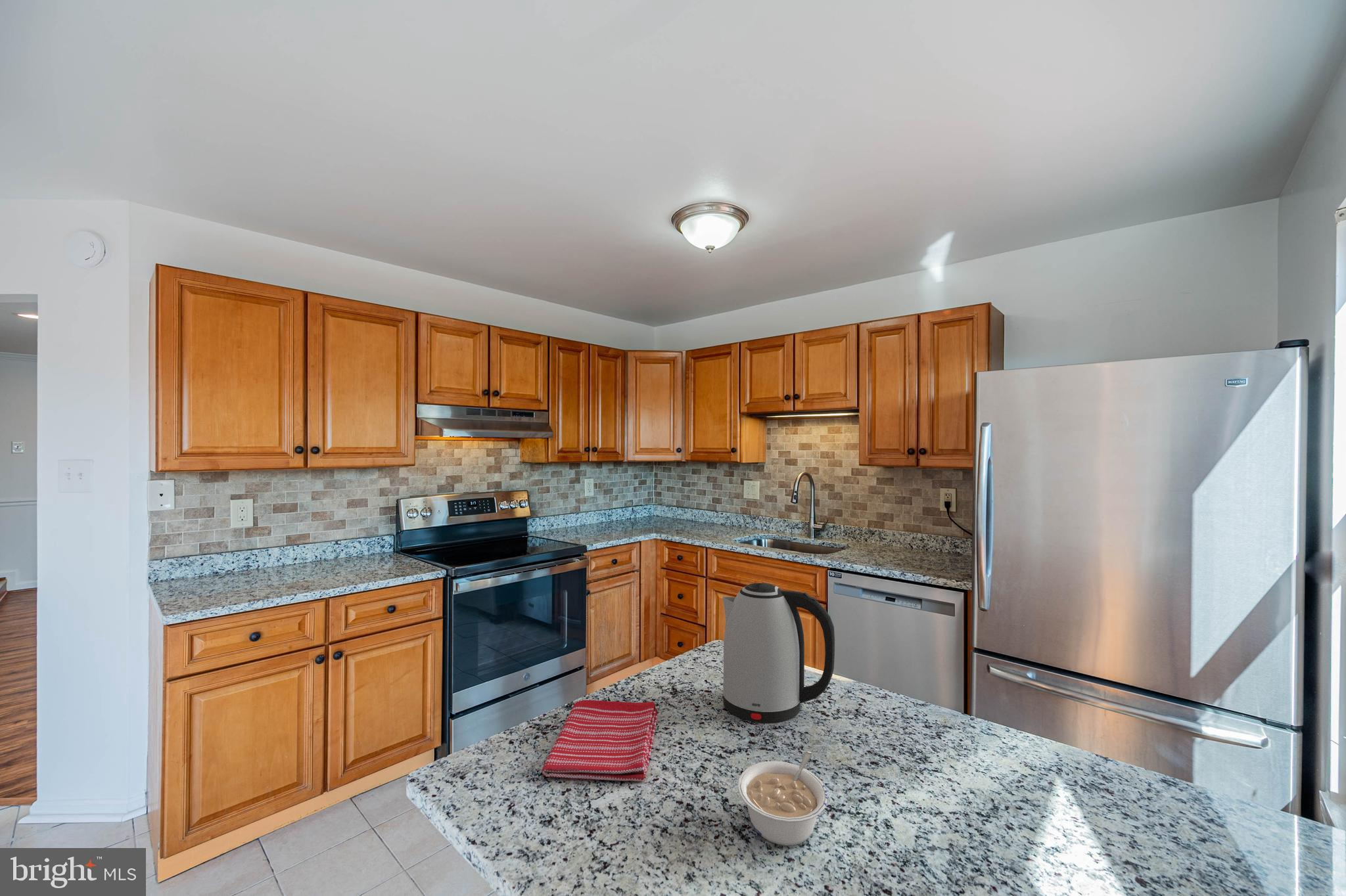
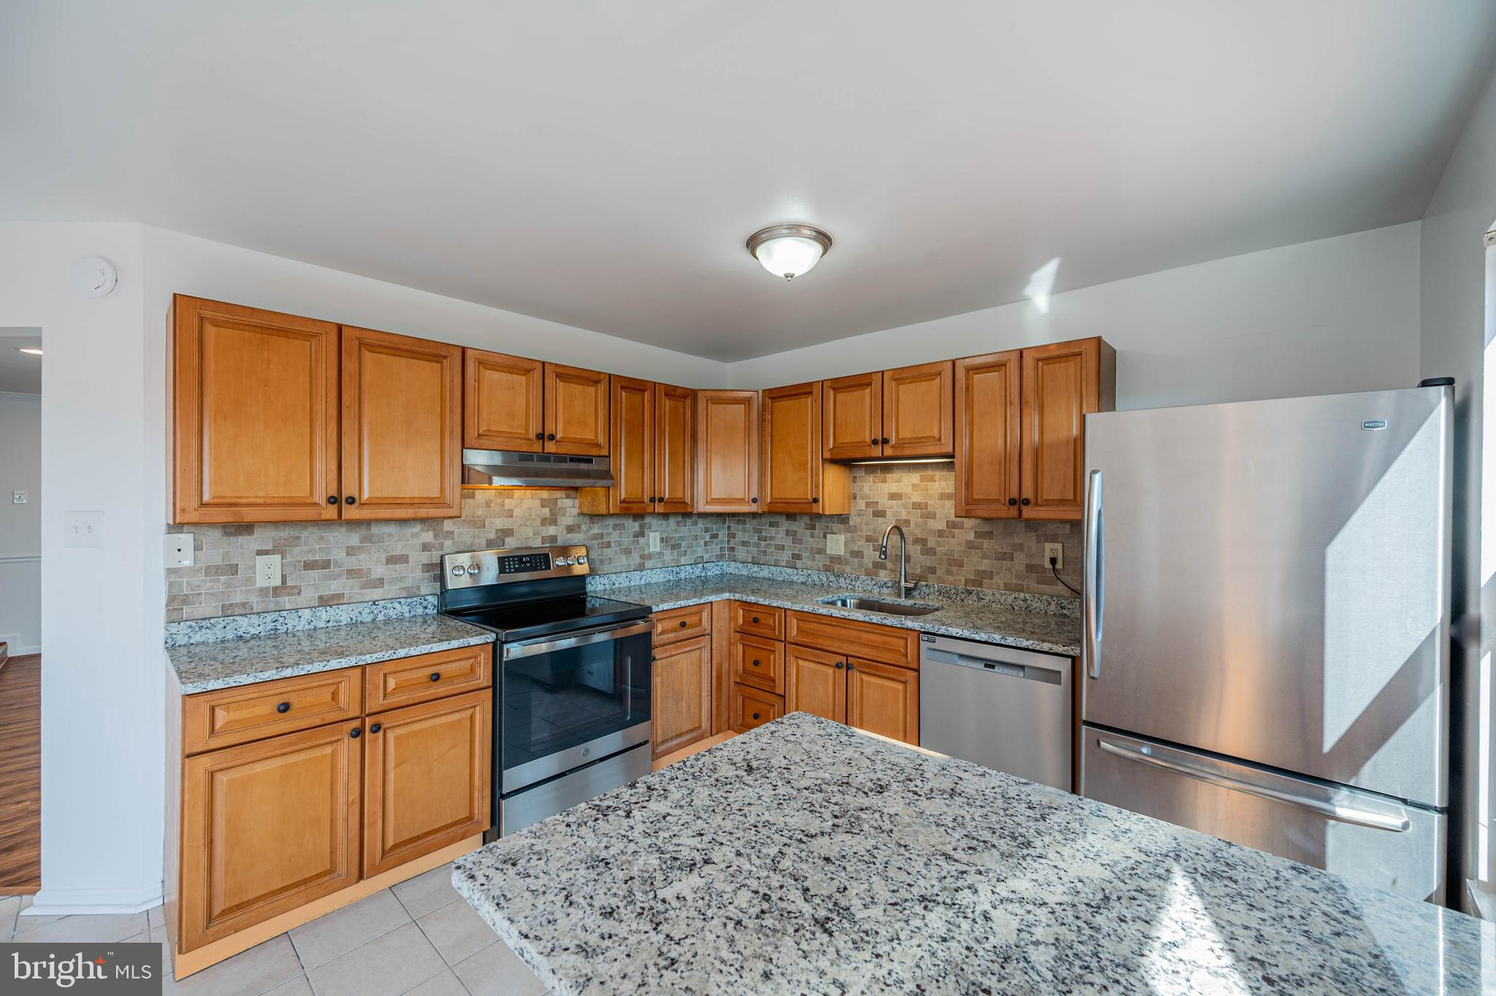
- kettle [722,582,835,723]
- legume [737,751,828,846]
- dish towel [541,700,659,782]
